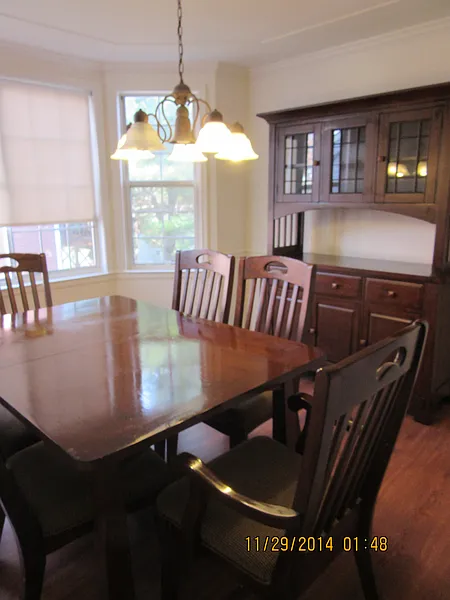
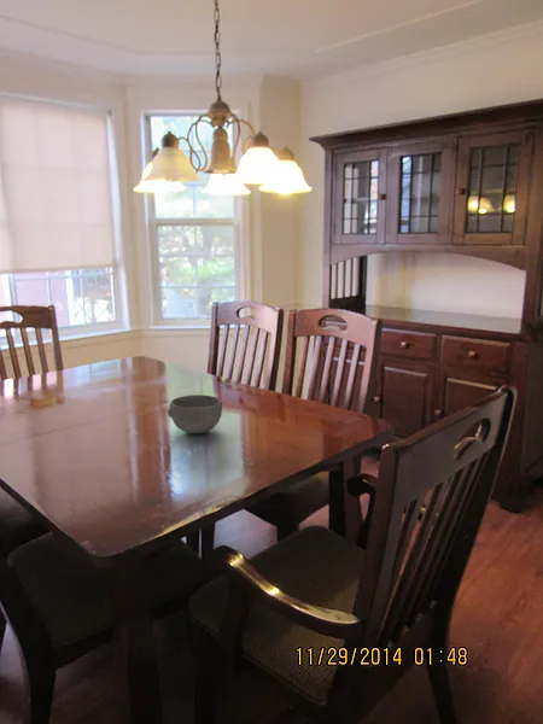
+ bowl [167,393,223,434]
